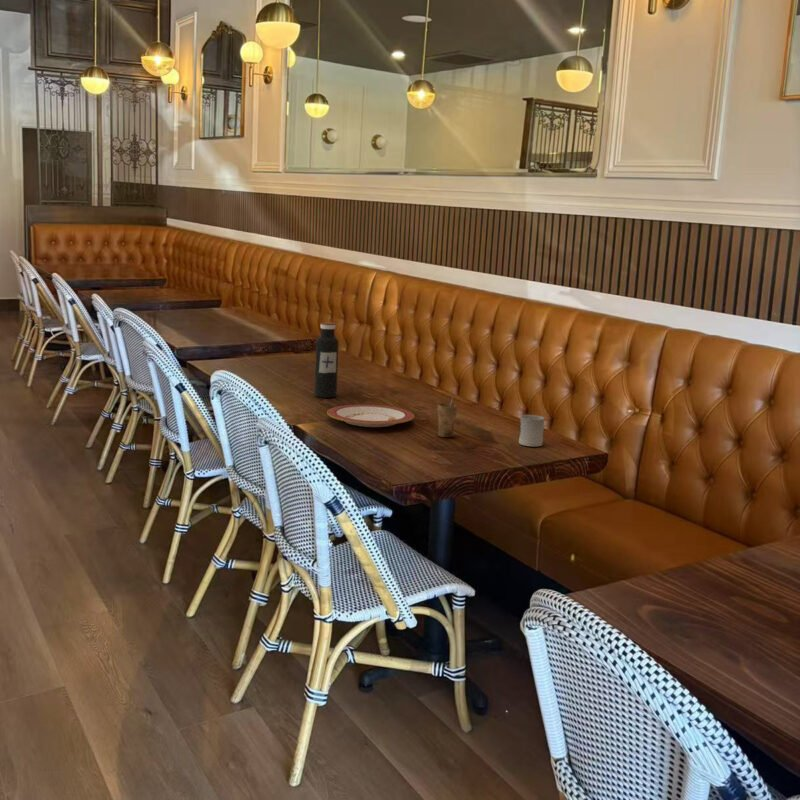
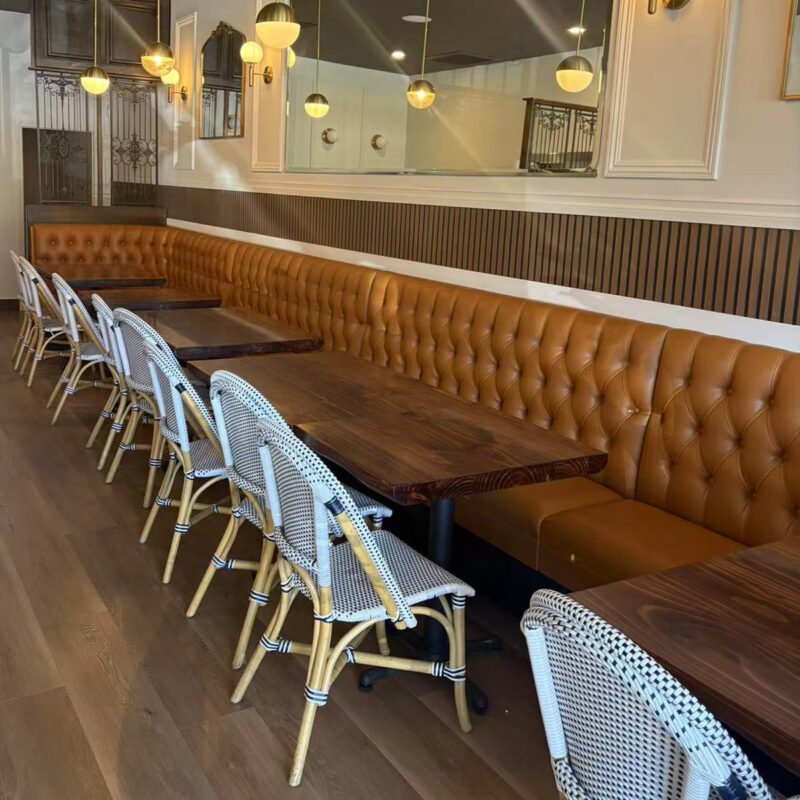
- cup [437,395,458,438]
- cup [518,414,545,448]
- water bottle [314,321,339,399]
- plate [326,404,415,428]
